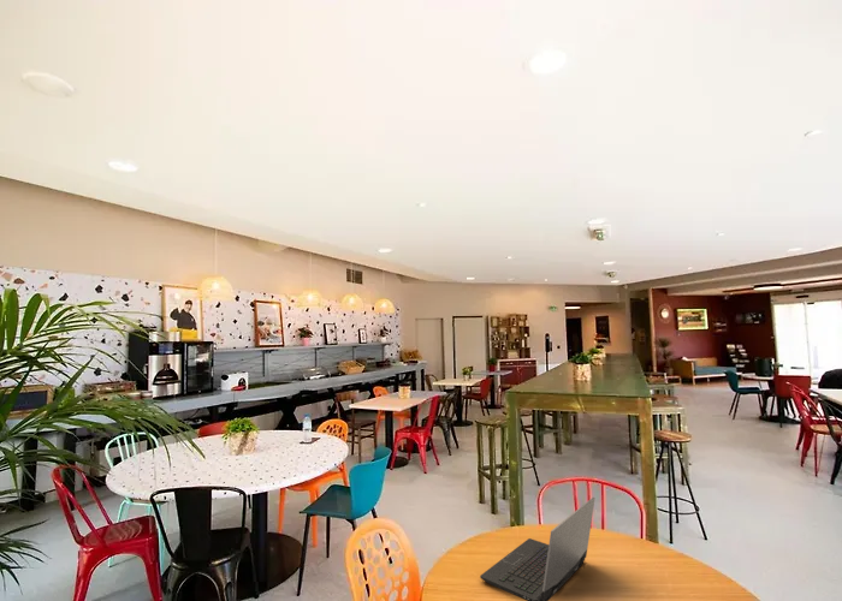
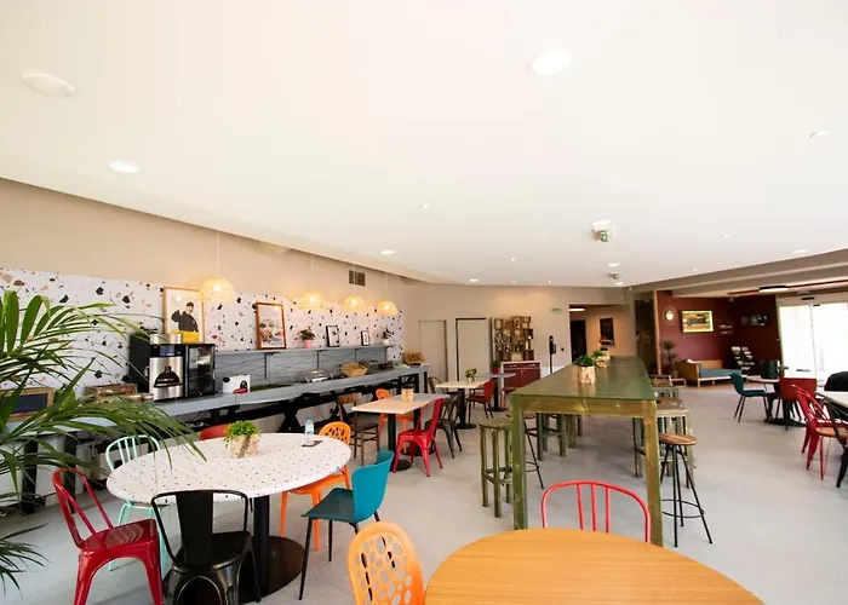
- laptop computer [479,496,597,601]
